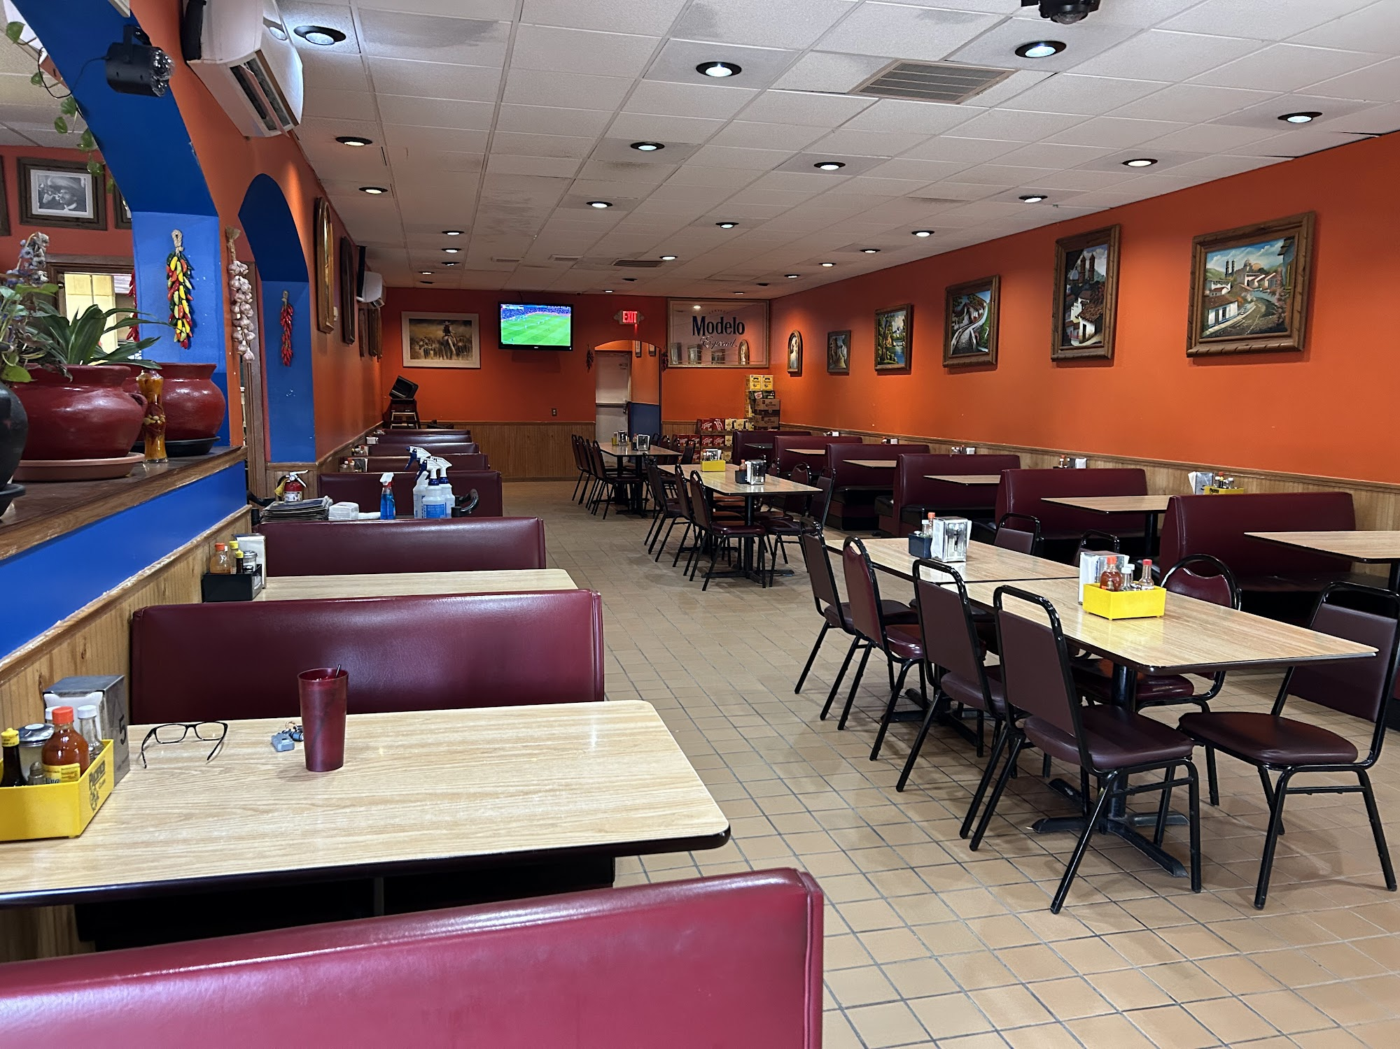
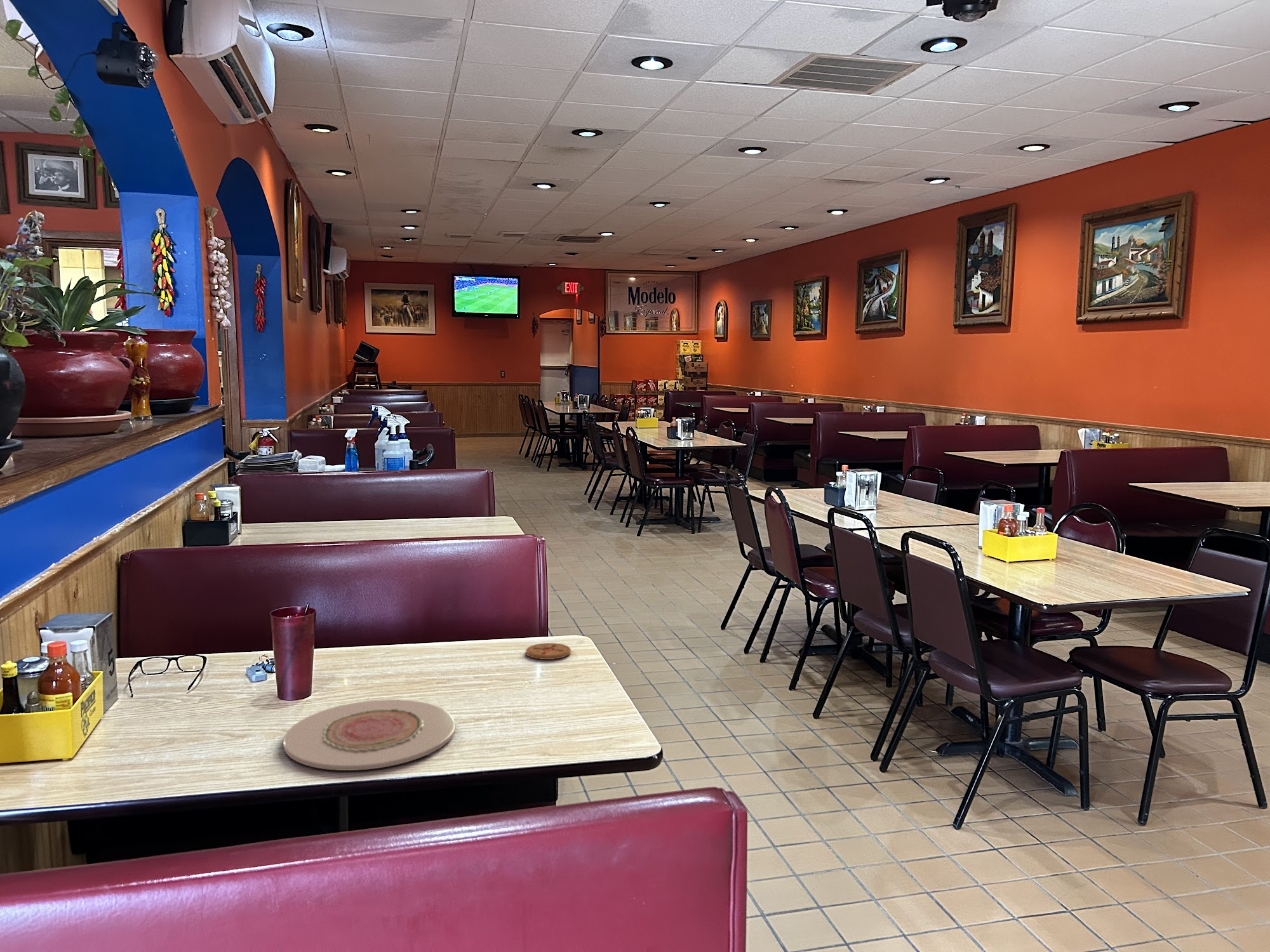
+ plate [283,699,456,771]
+ coaster [525,642,572,660]
